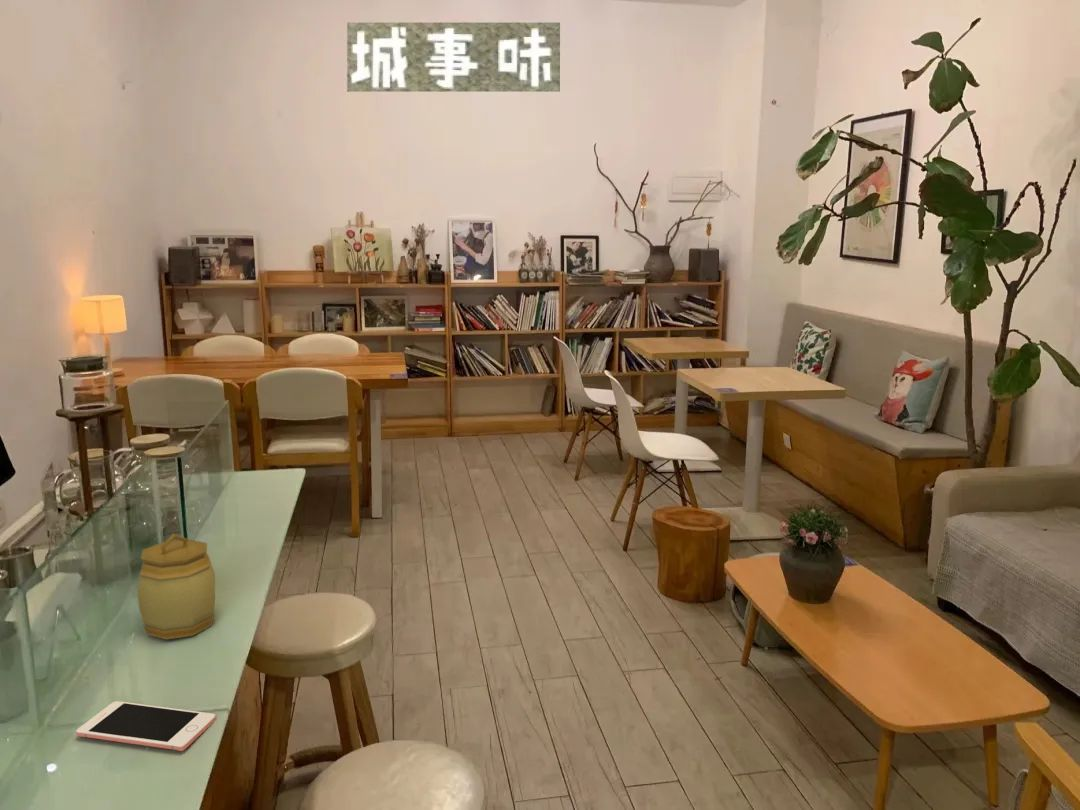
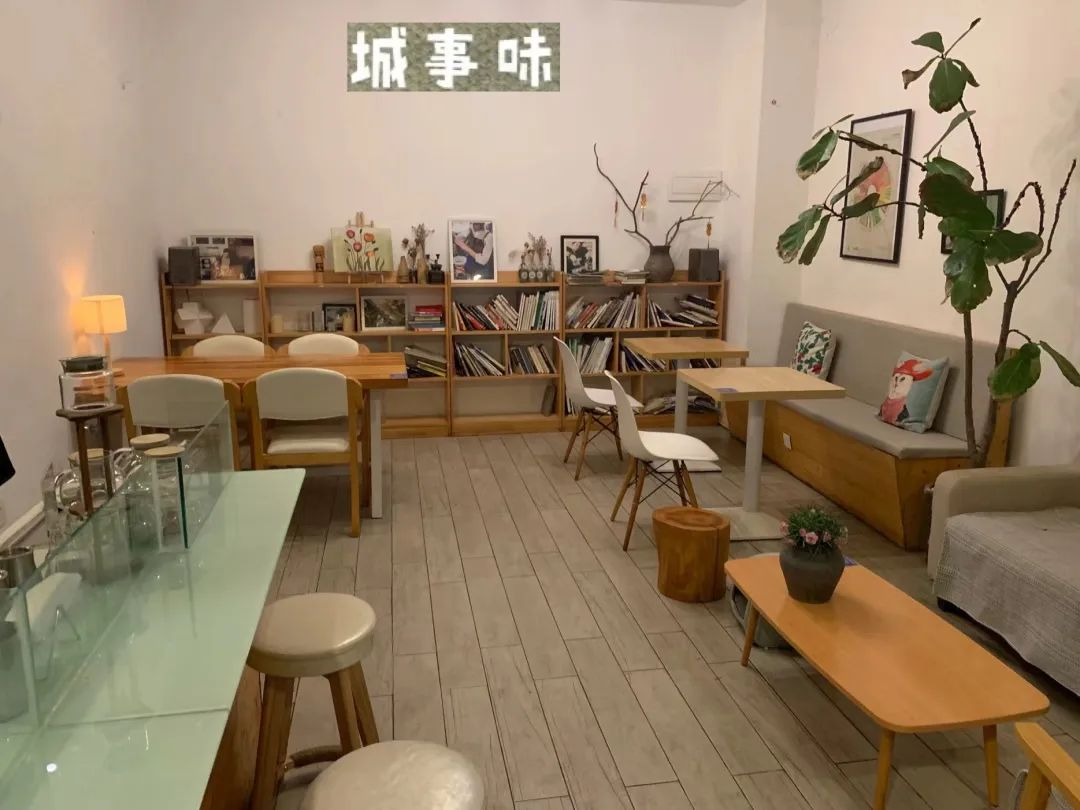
- jar [136,533,216,640]
- cell phone [75,700,217,752]
